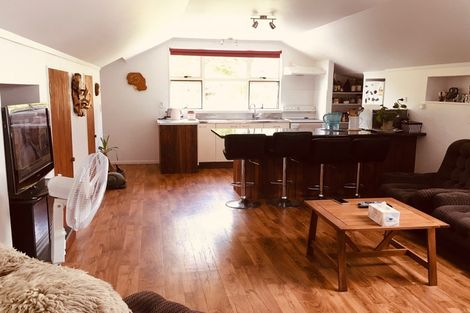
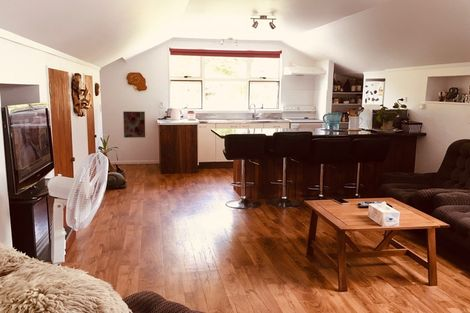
+ wall art [122,110,146,139]
